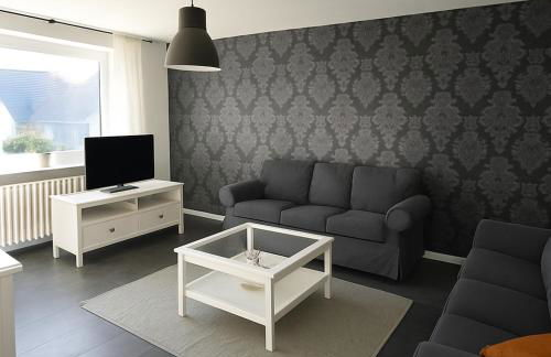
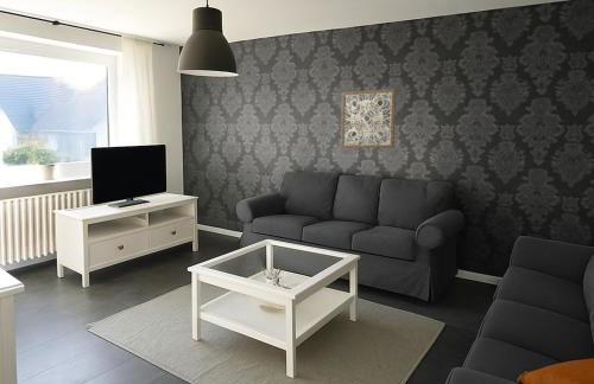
+ wall art [340,88,397,149]
